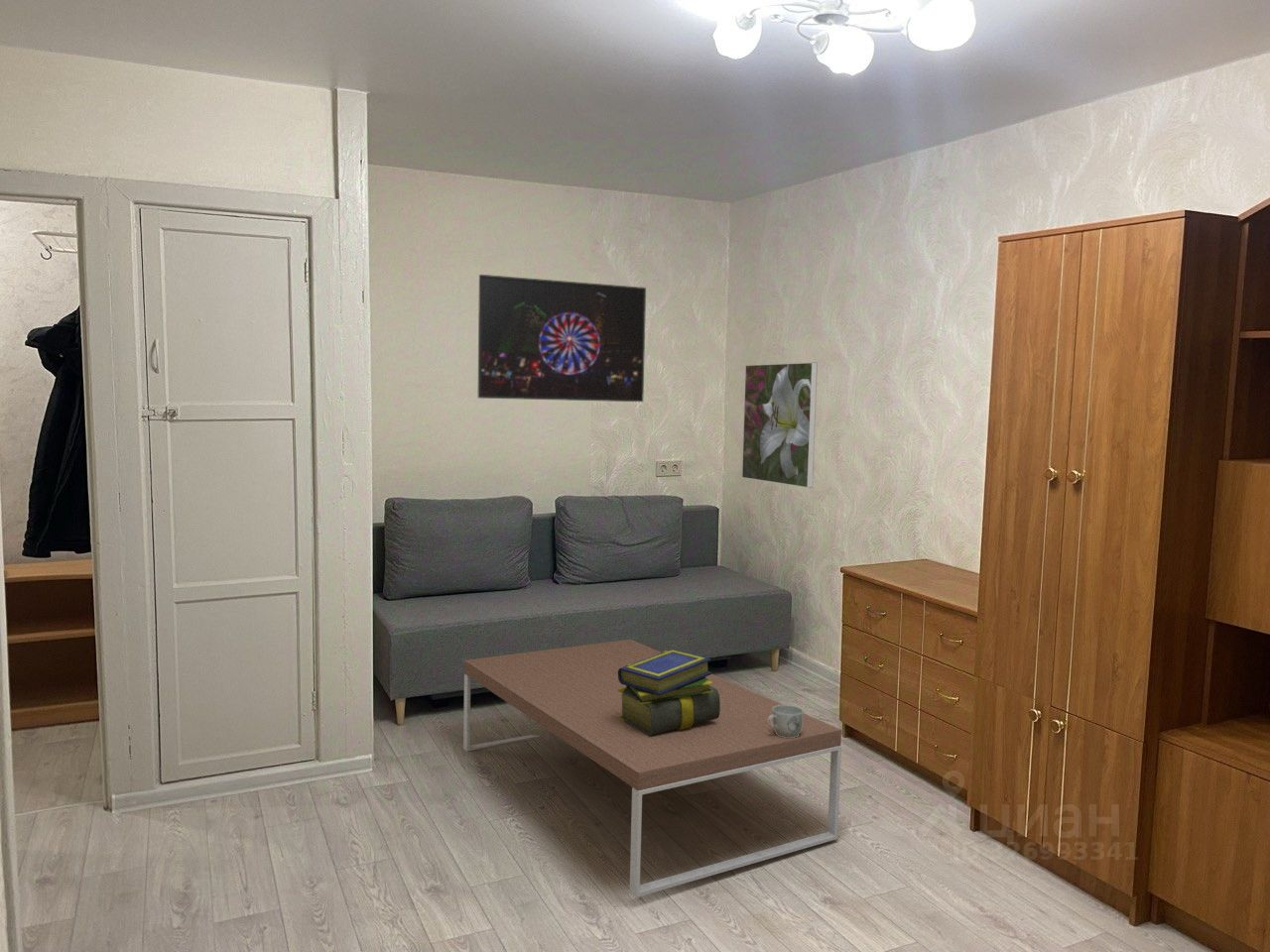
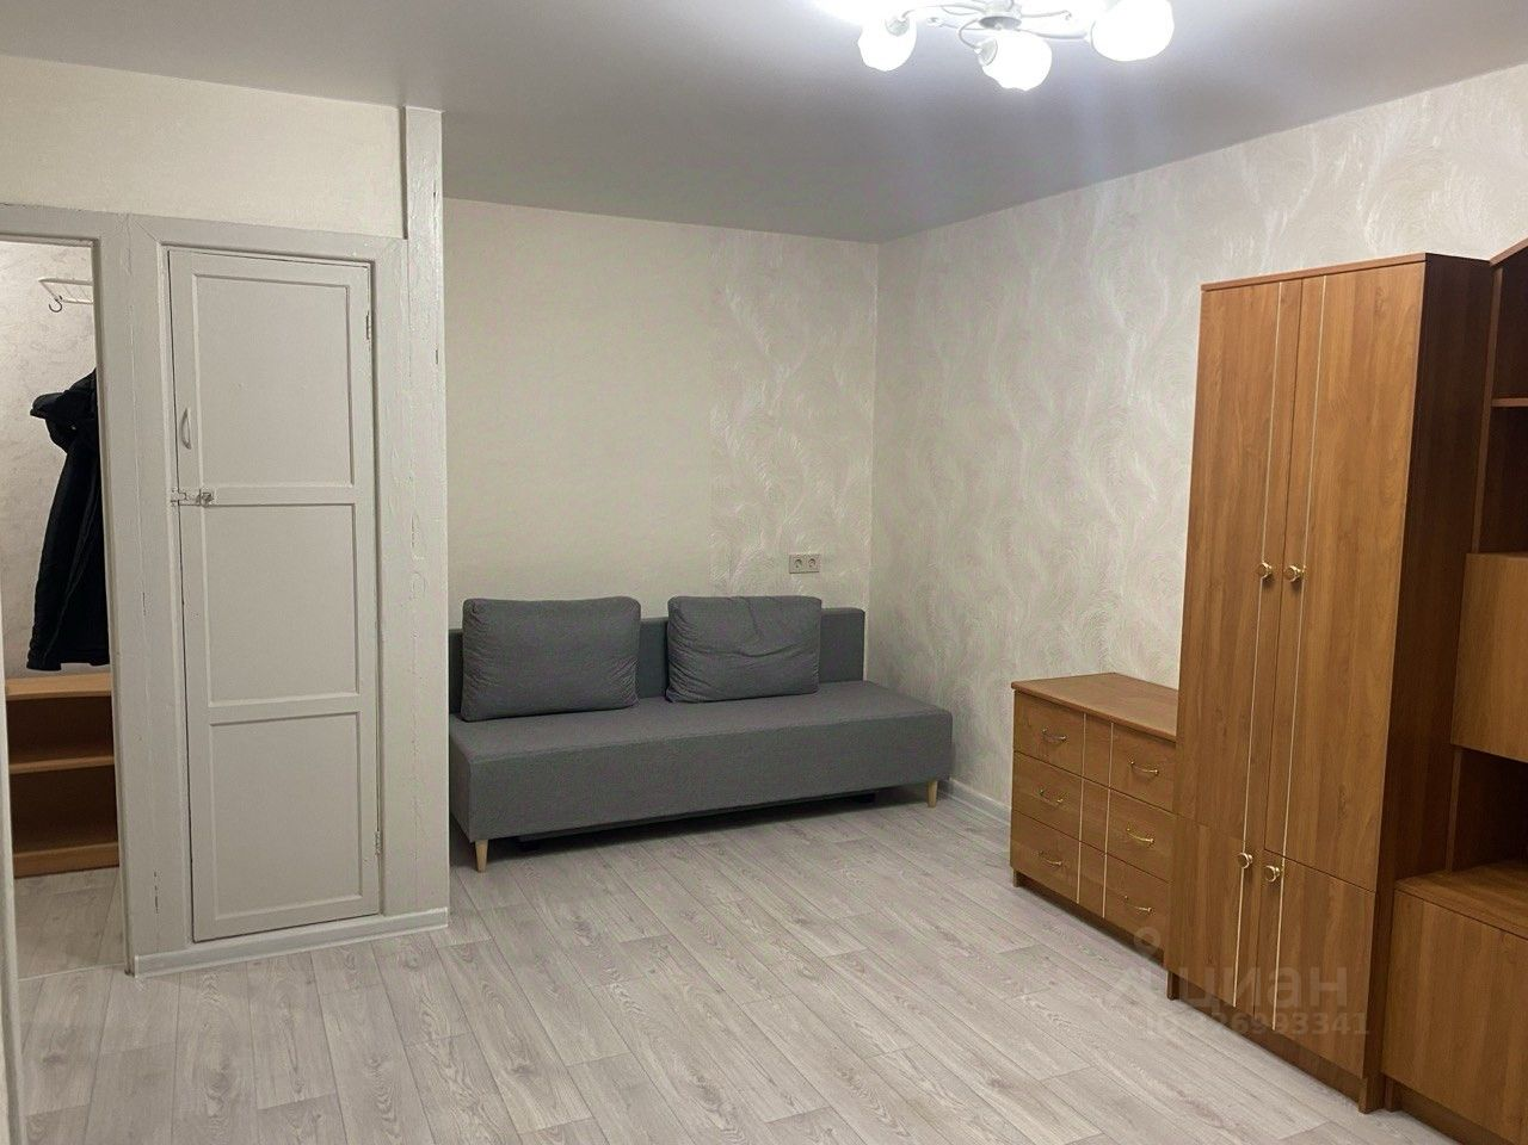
- stack of books [618,649,720,736]
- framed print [477,274,647,403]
- mug [768,704,804,738]
- coffee table [462,639,842,898]
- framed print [741,361,819,489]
